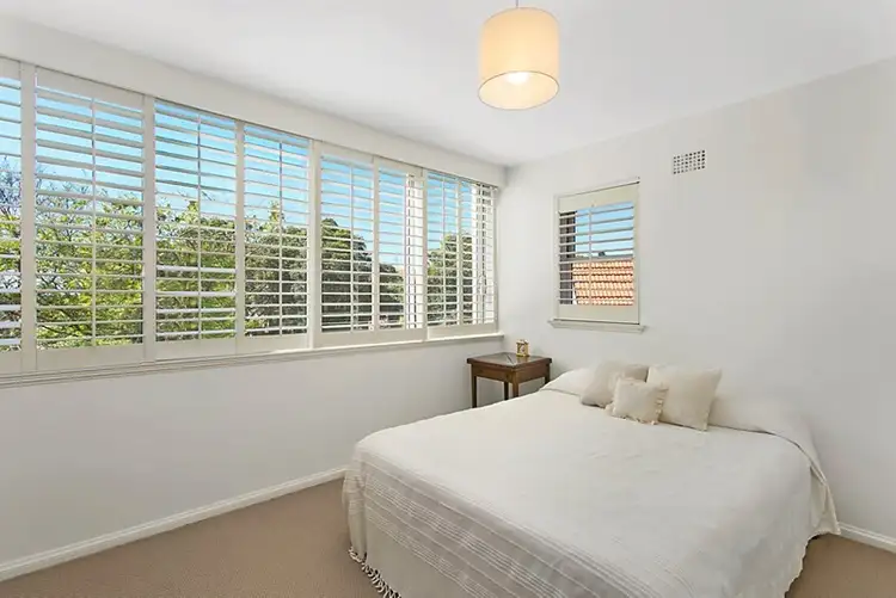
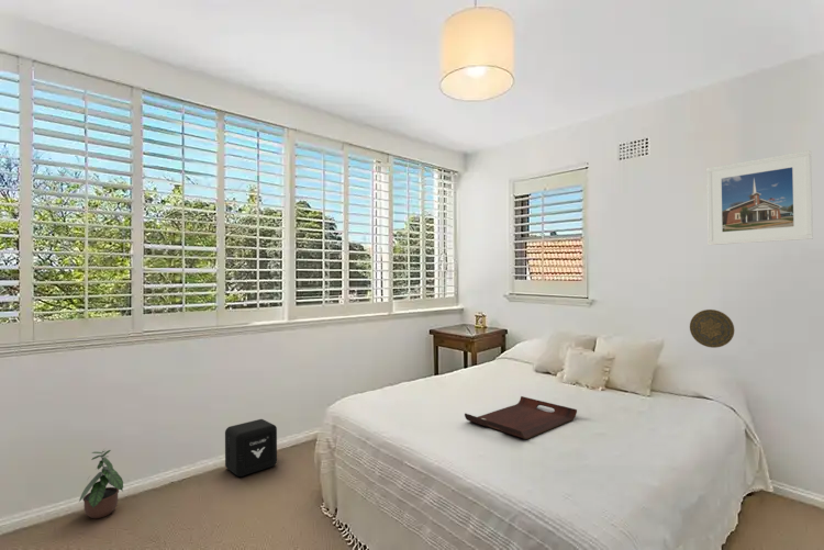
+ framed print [705,149,814,246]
+ serving tray [464,395,578,440]
+ decorative plate [689,308,735,349]
+ potted plant [78,448,124,519]
+ air purifier [224,418,278,478]
